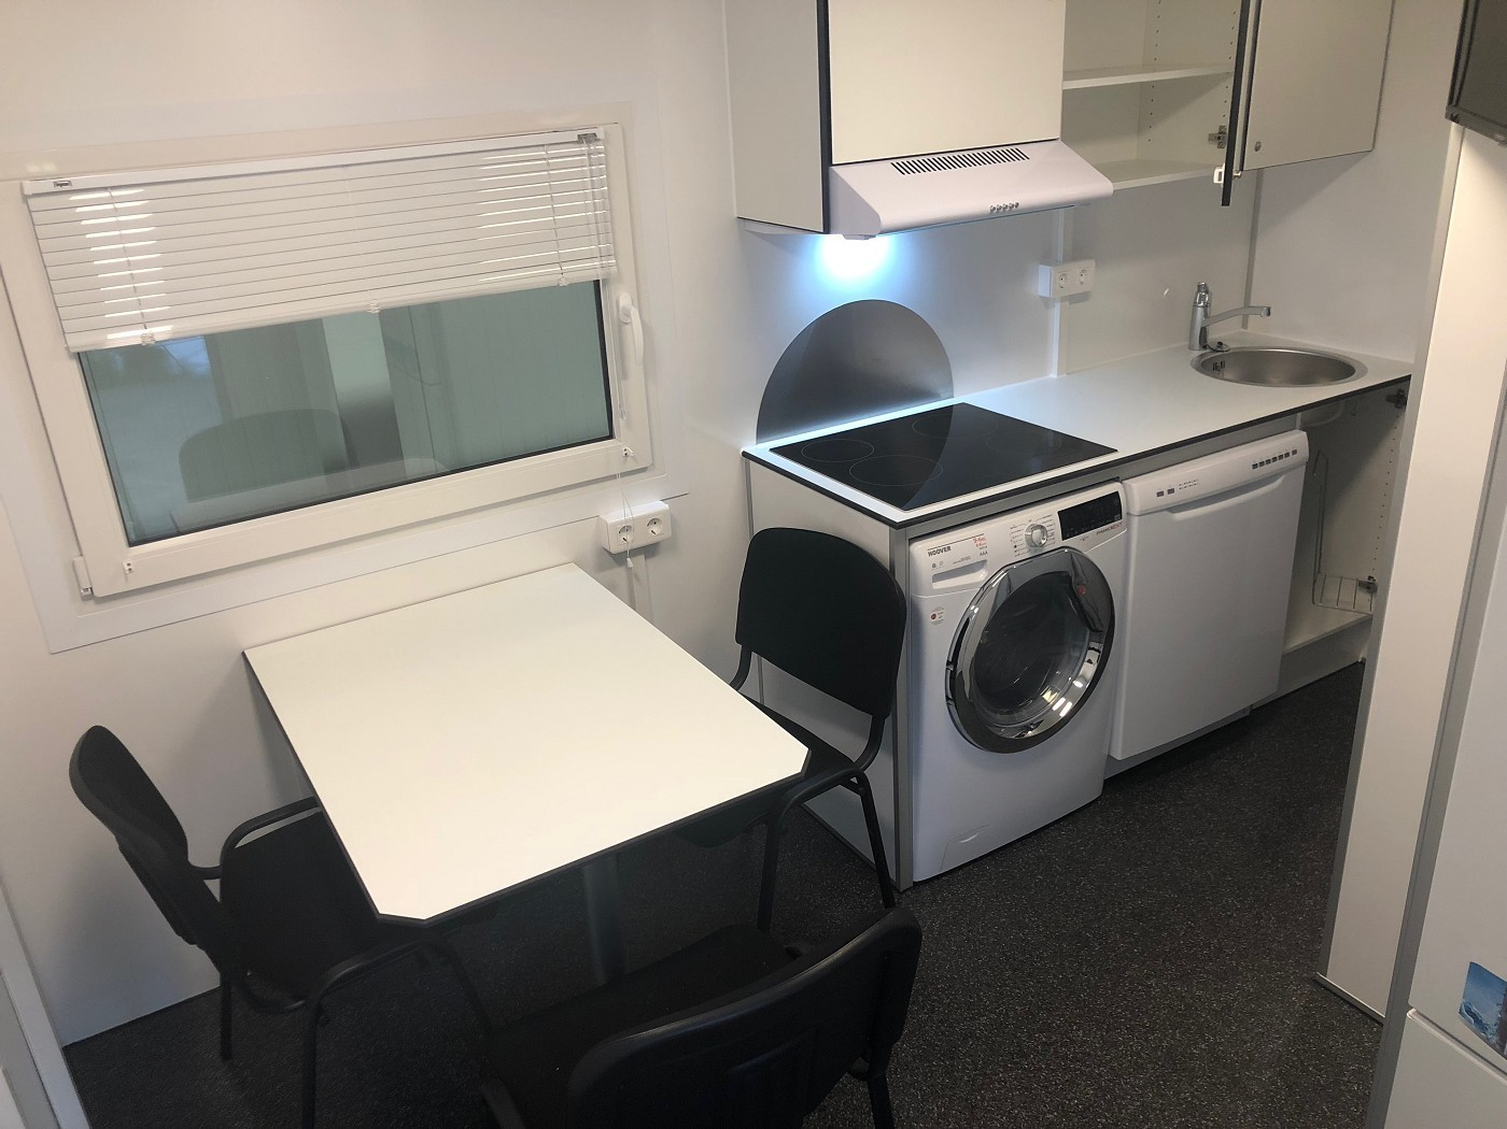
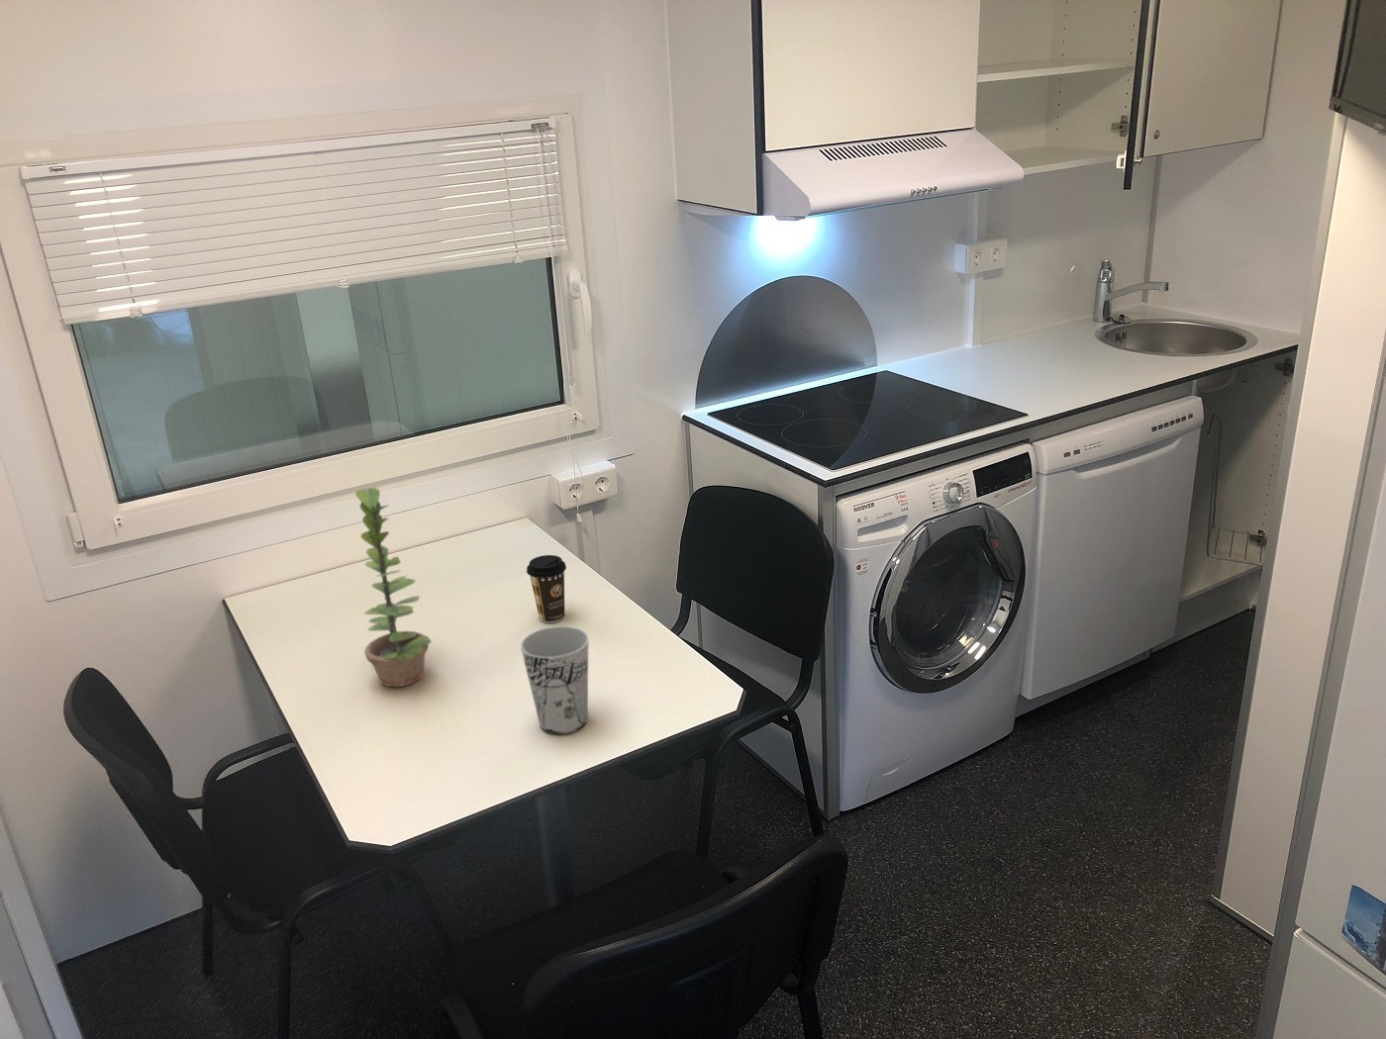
+ cup [519,625,589,736]
+ plant [355,486,432,688]
+ coffee cup [526,554,567,623]
